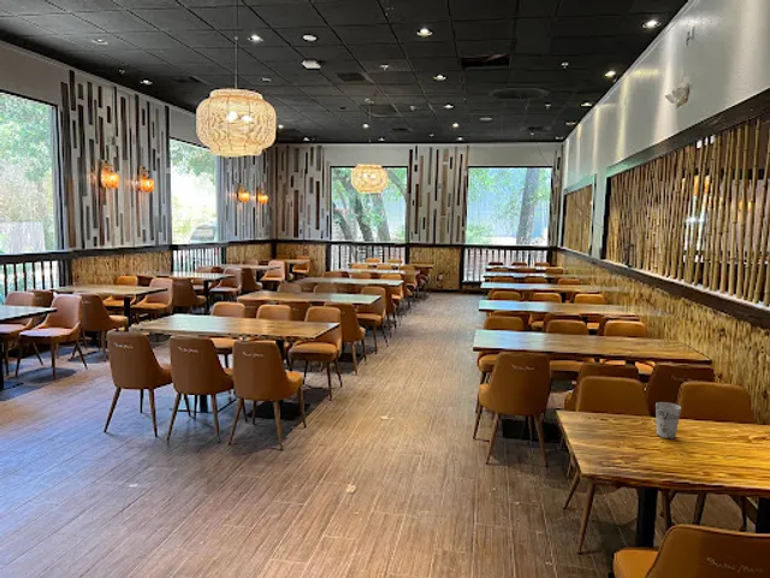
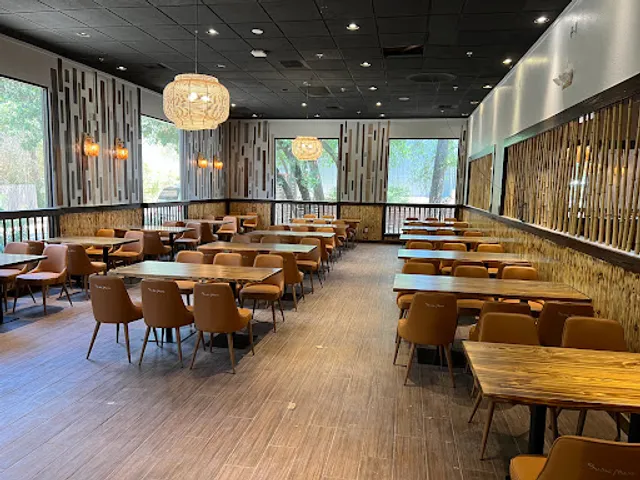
- cup [654,401,682,440]
